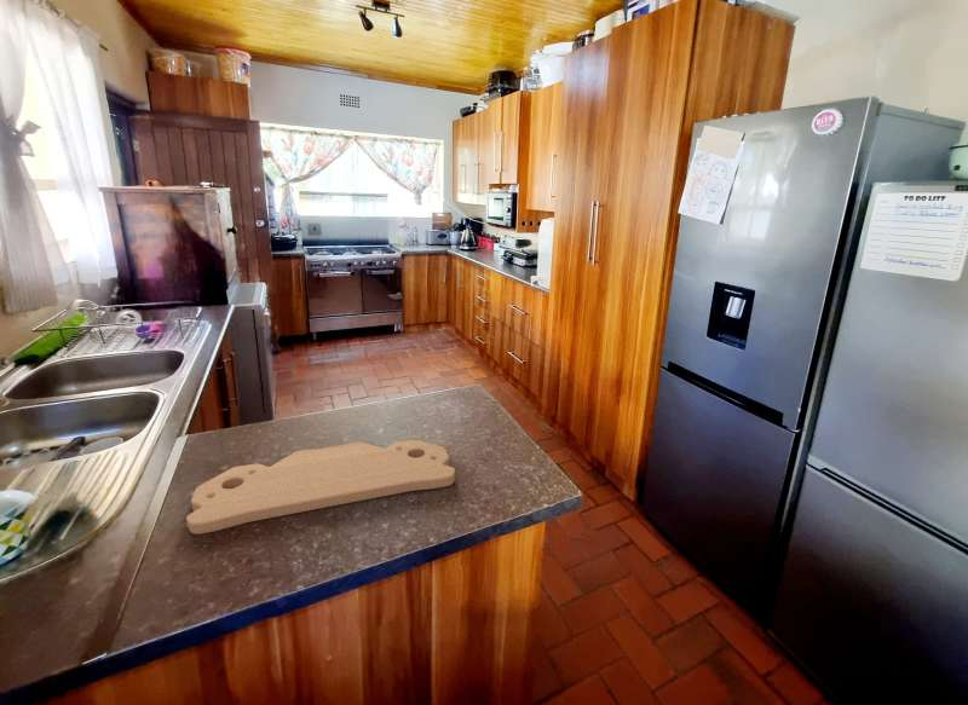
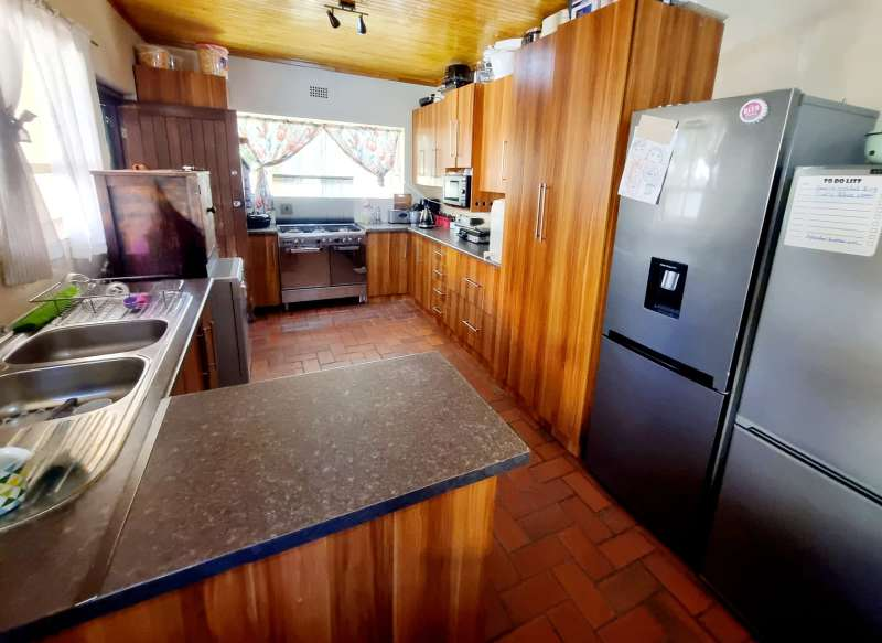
- cutting board [185,439,456,536]
